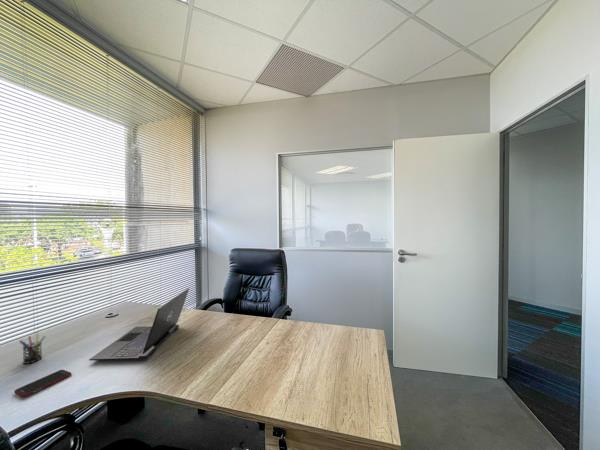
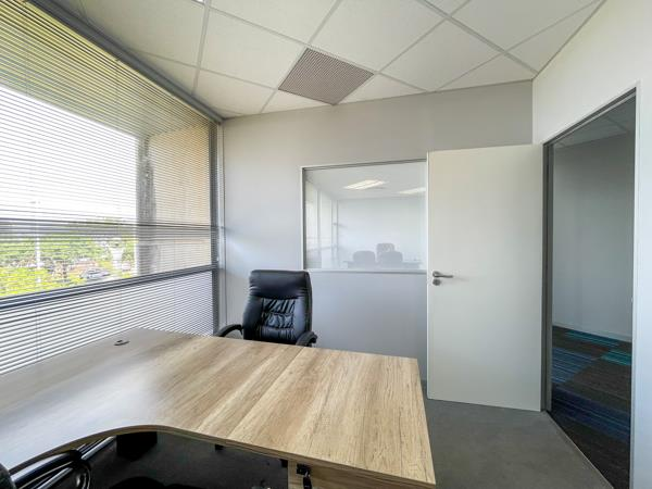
- cell phone [13,369,72,398]
- pen holder [18,332,47,365]
- laptop [88,287,190,361]
